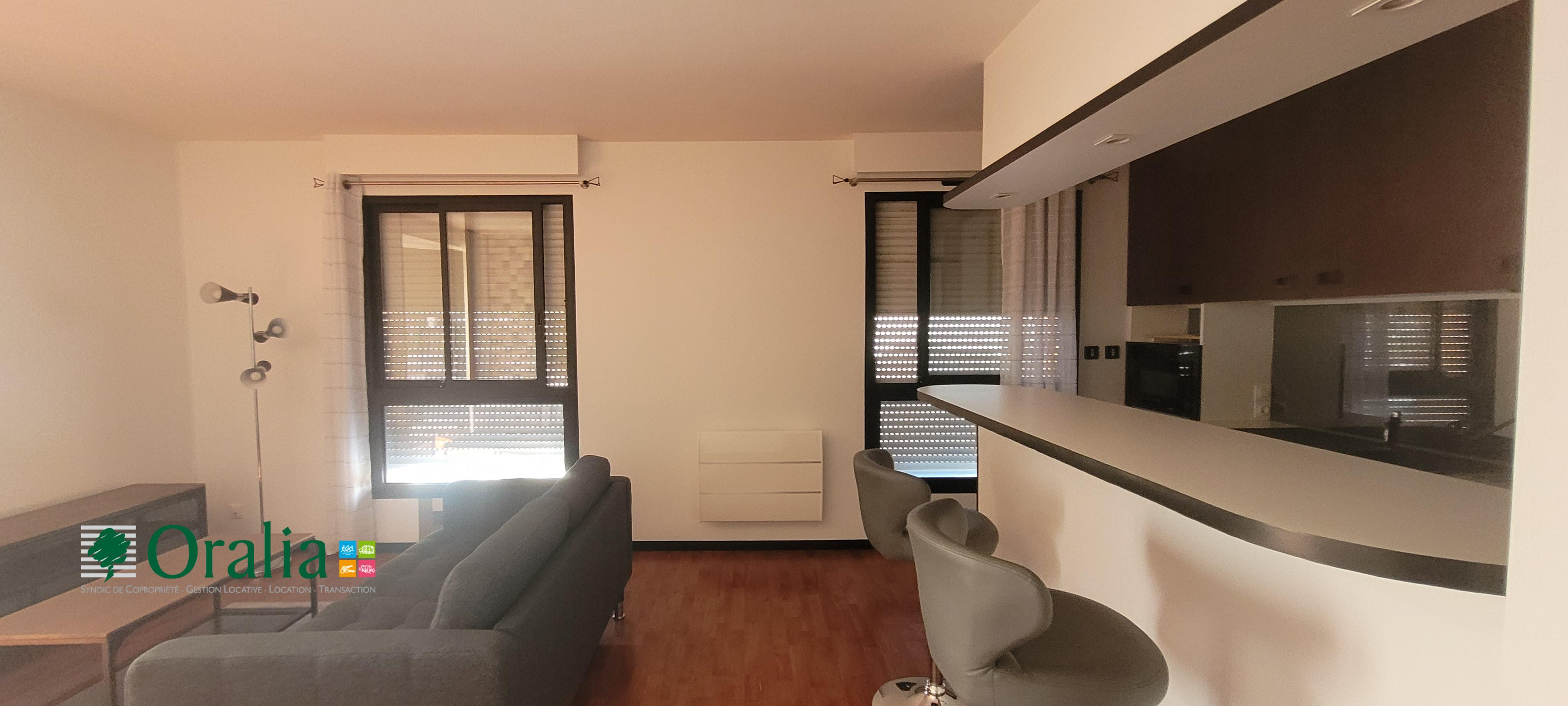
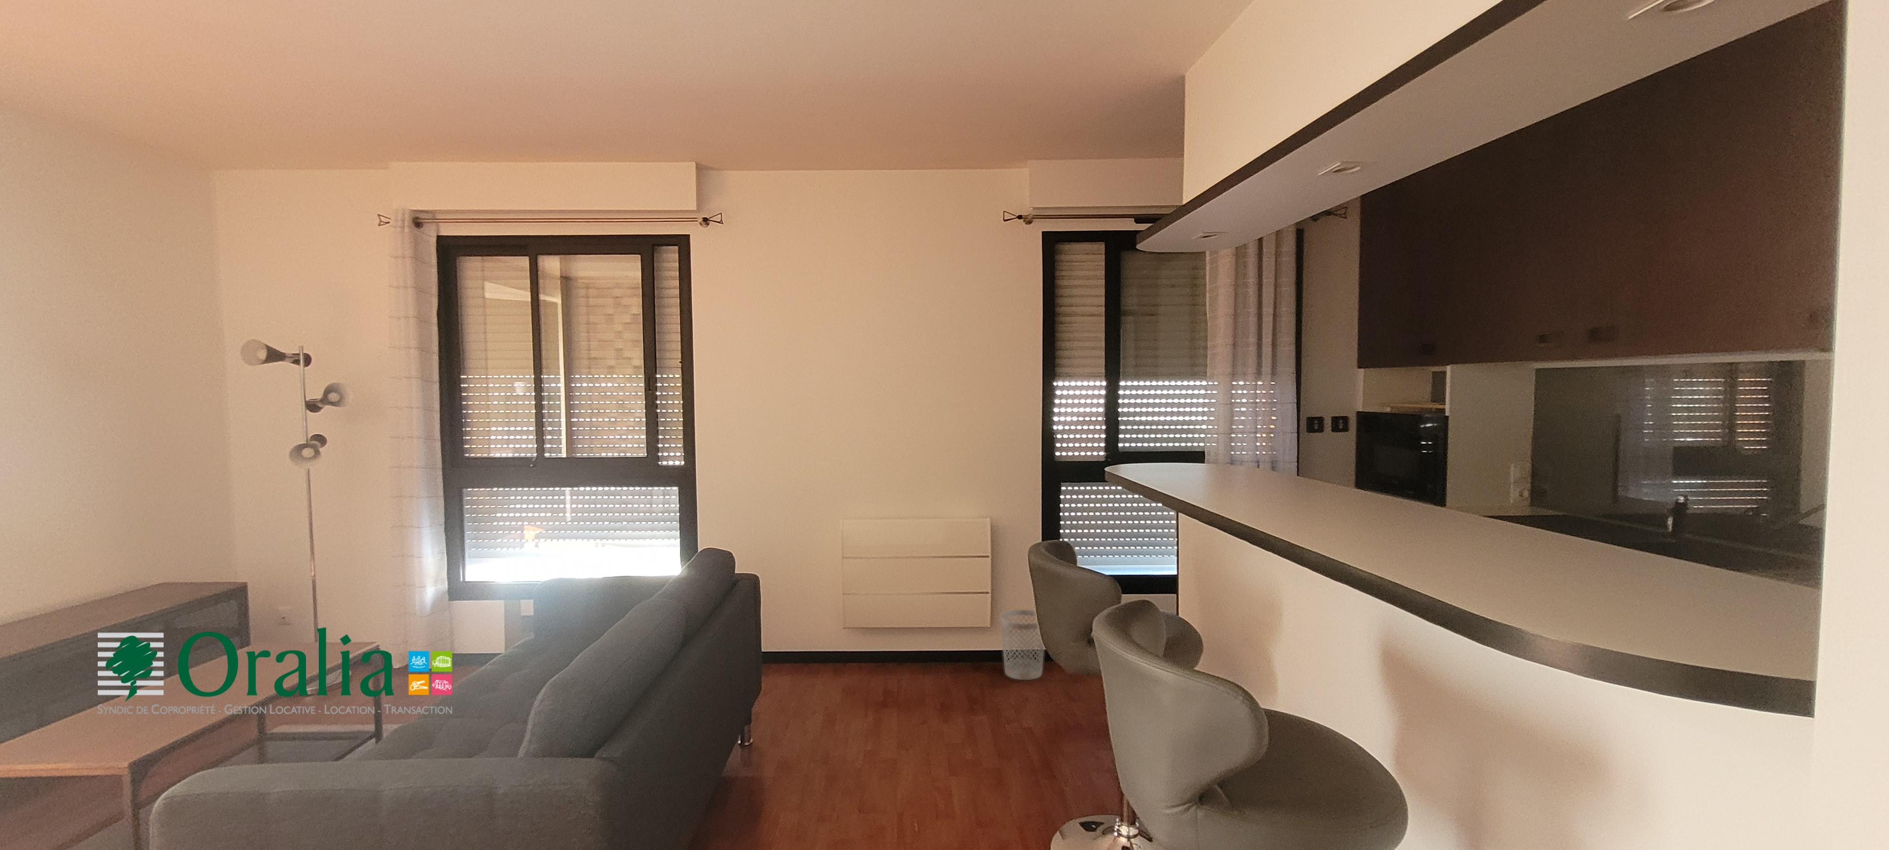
+ wastebasket [1000,609,1044,680]
